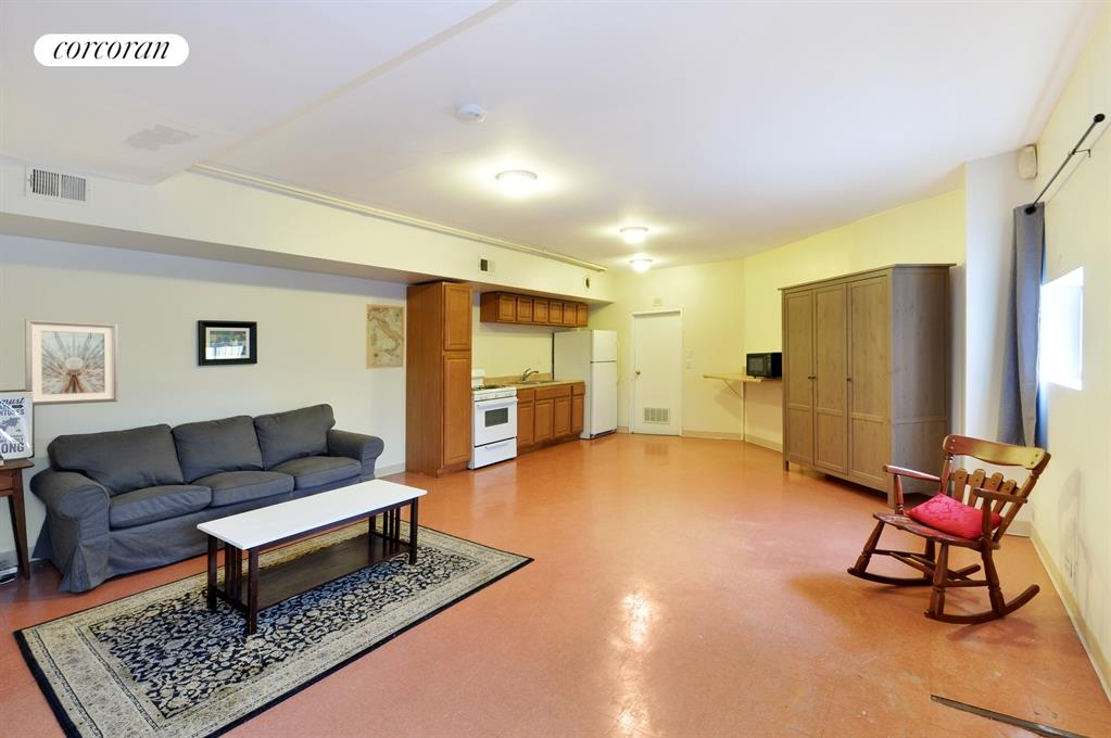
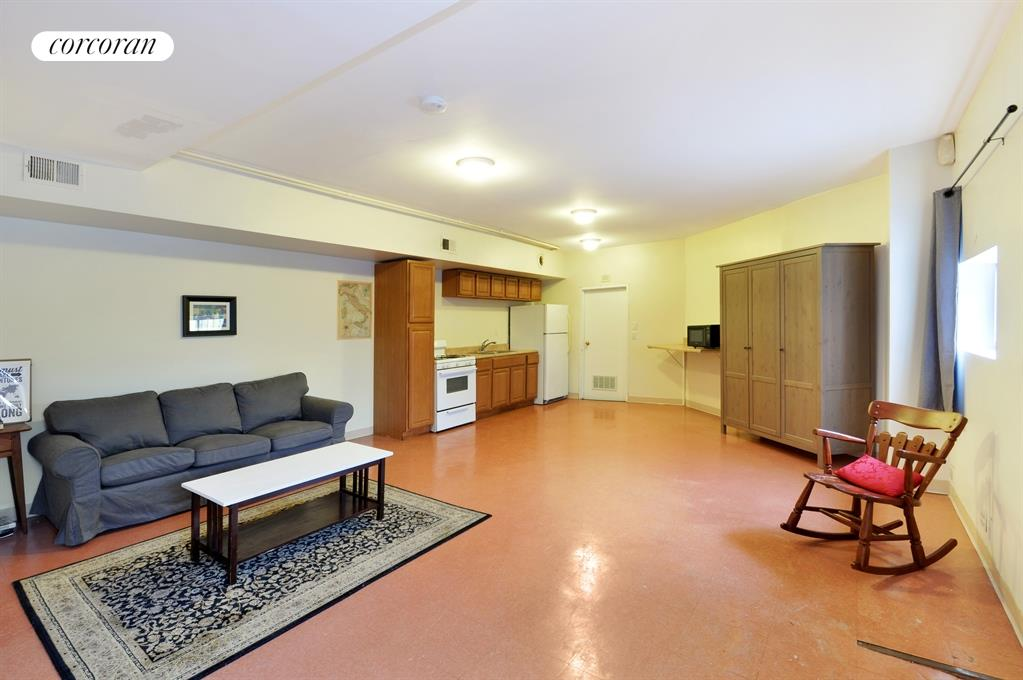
- picture frame [24,318,119,407]
